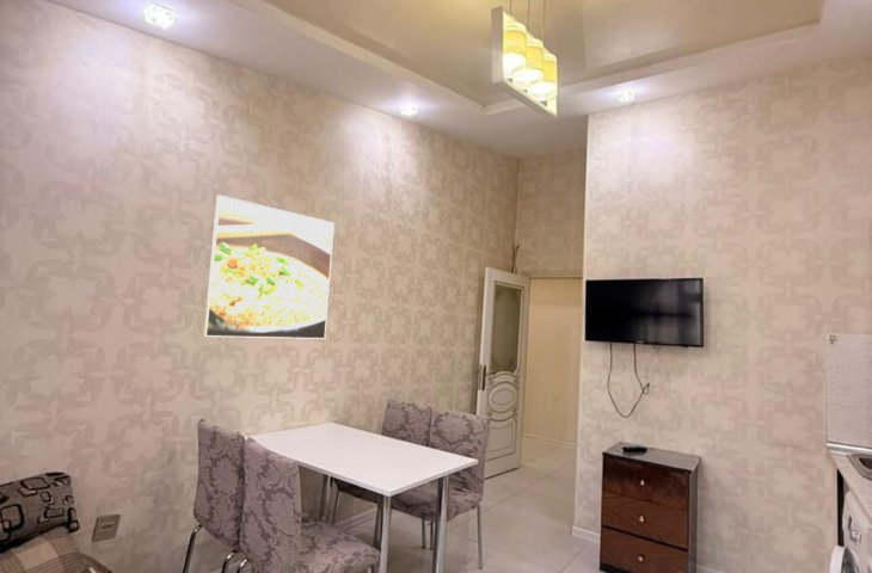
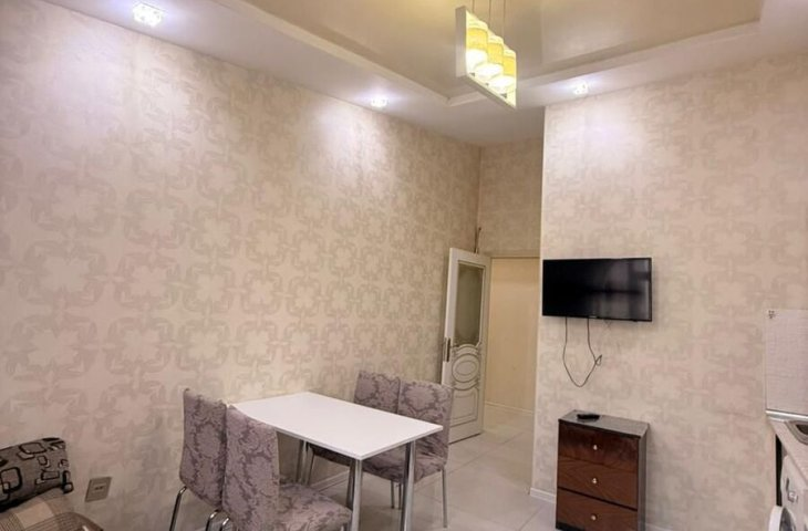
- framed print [202,193,336,340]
